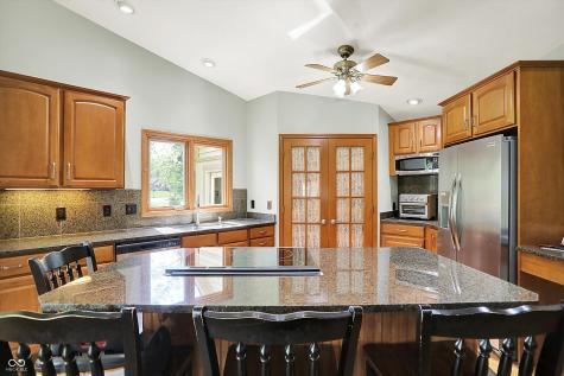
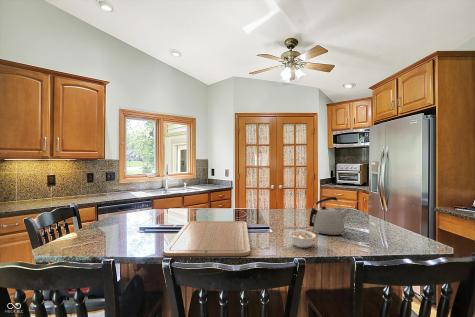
+ legume [288,229,317,249]
+ kettle [308,196,351,236]
+ chopping board [162,220,251,257]
